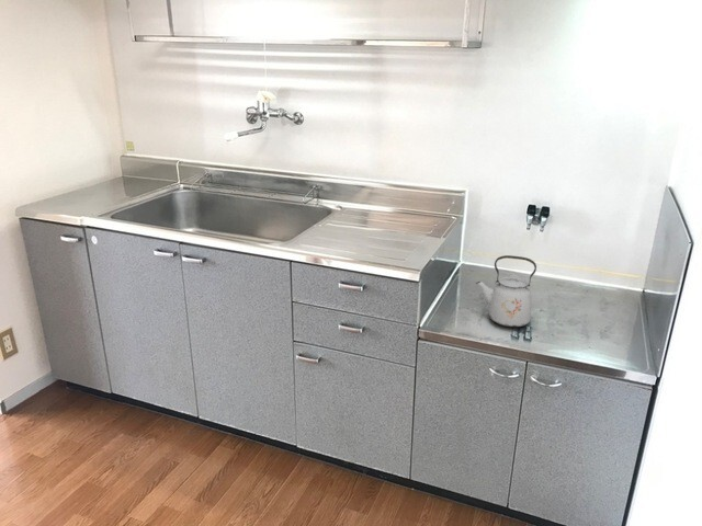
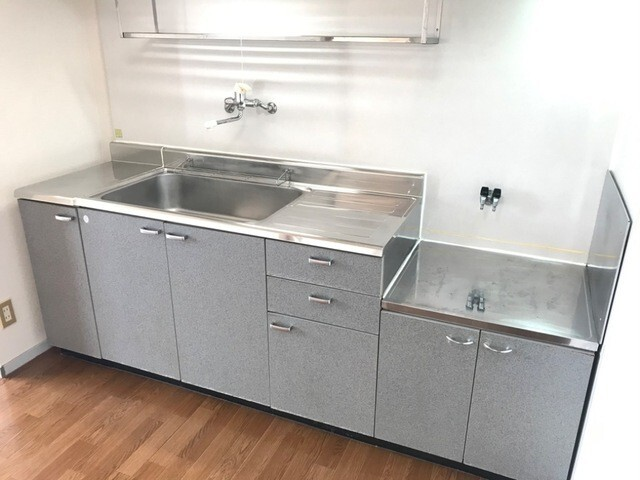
- kettle [475,254,537,329]
